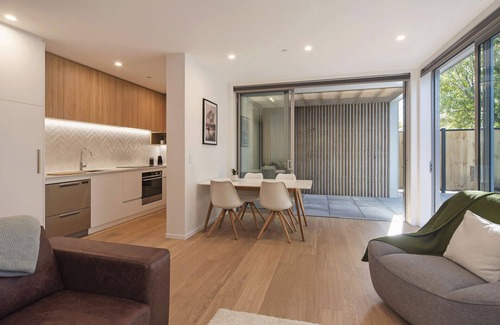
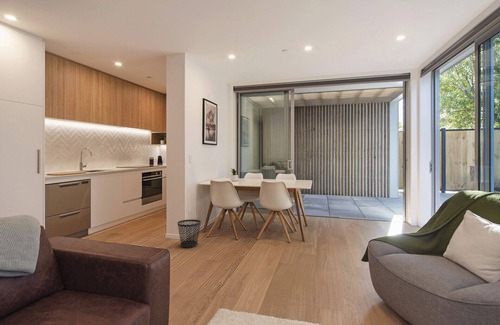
+ wastebasket [177,218,202,249]
